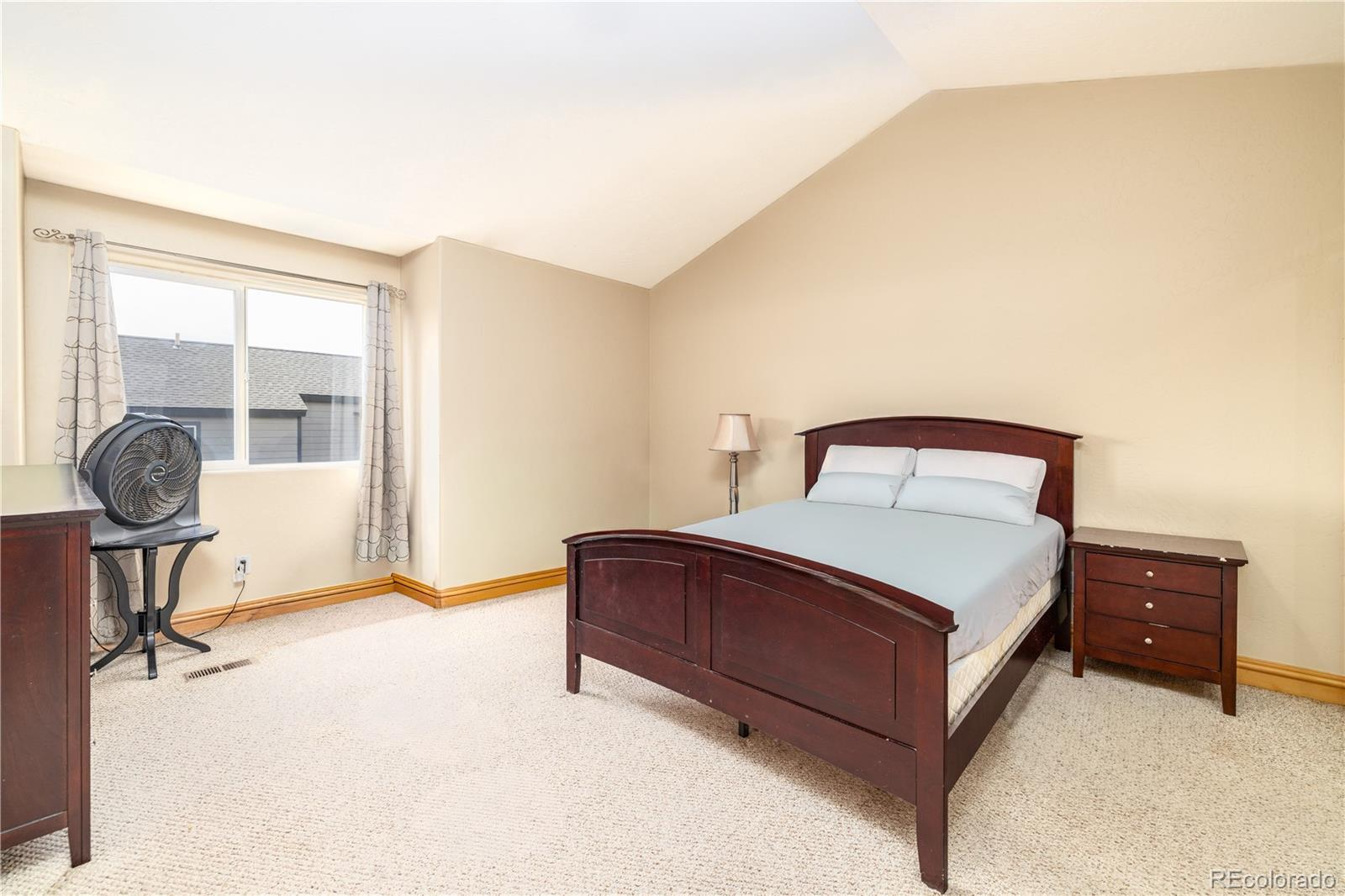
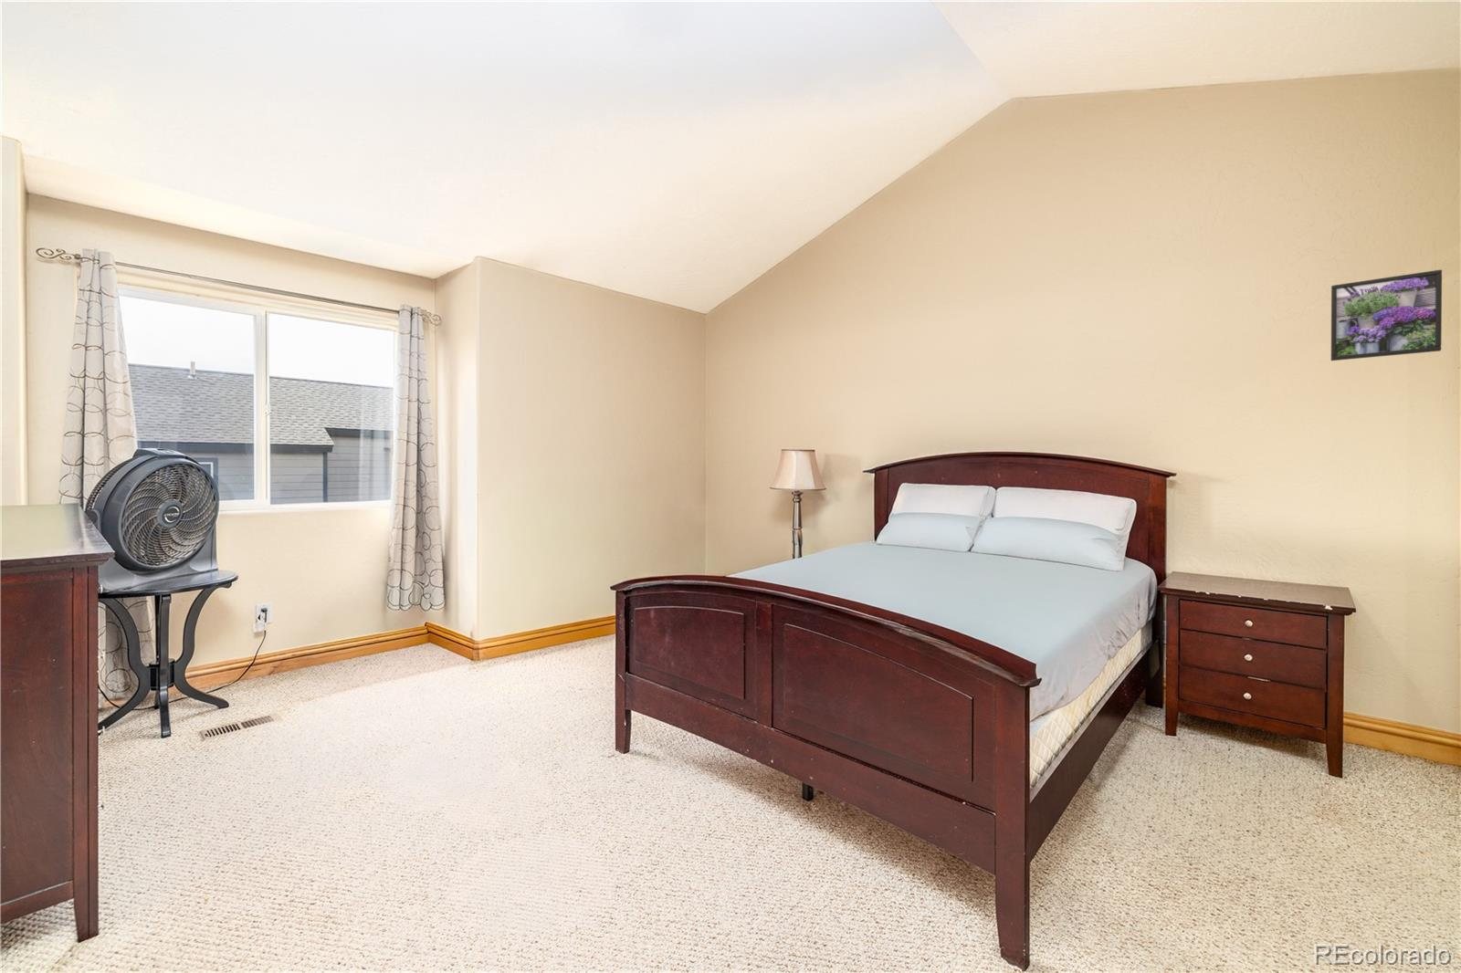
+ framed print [1331,268,1443,362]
